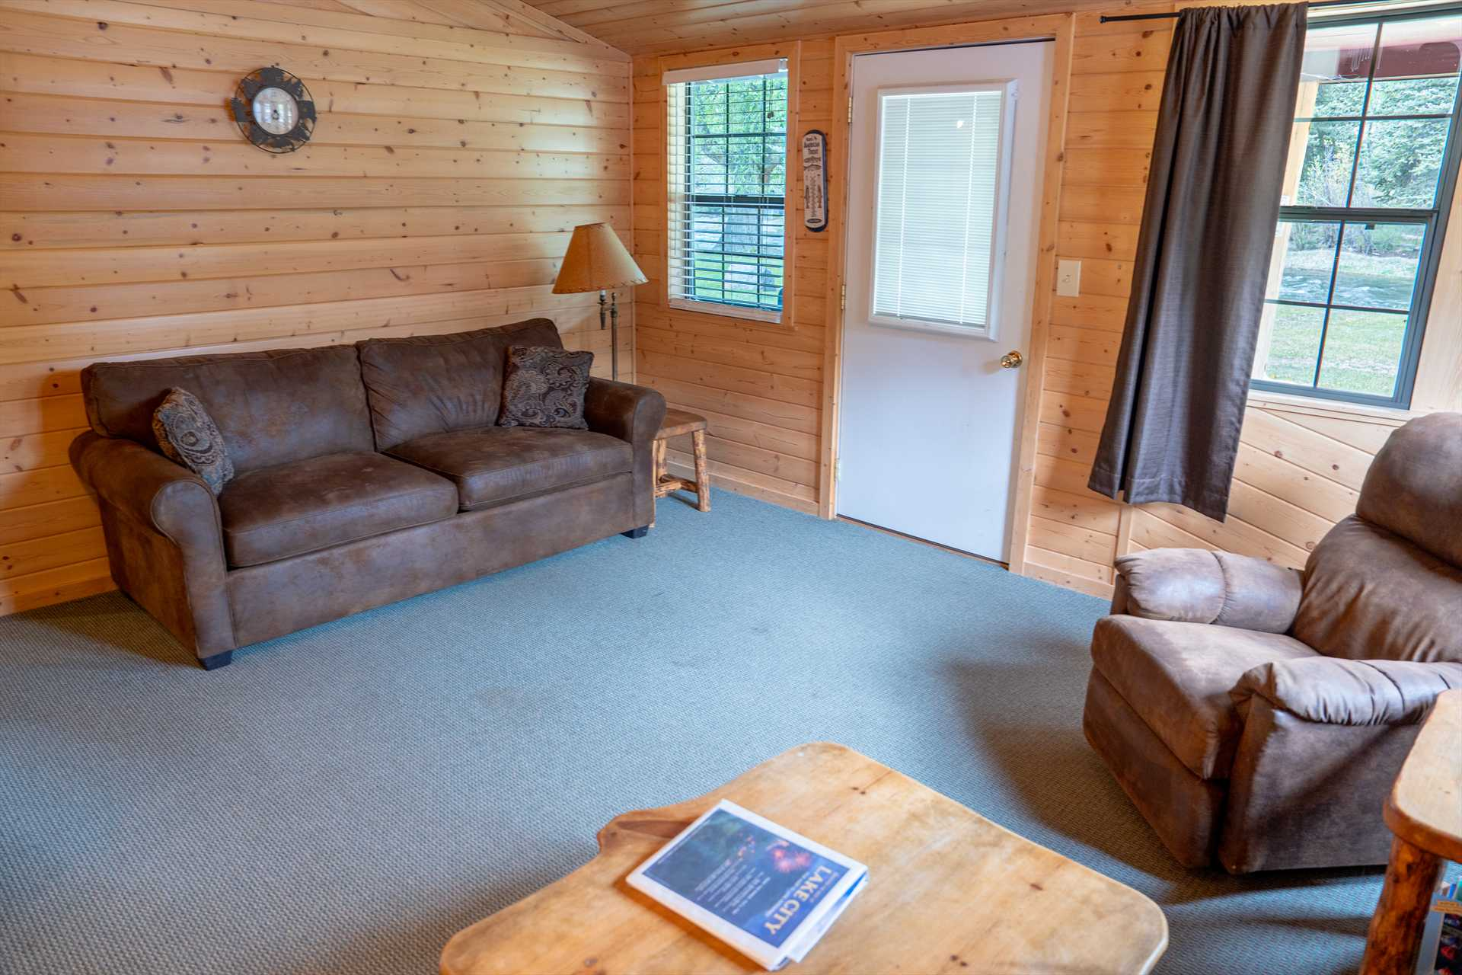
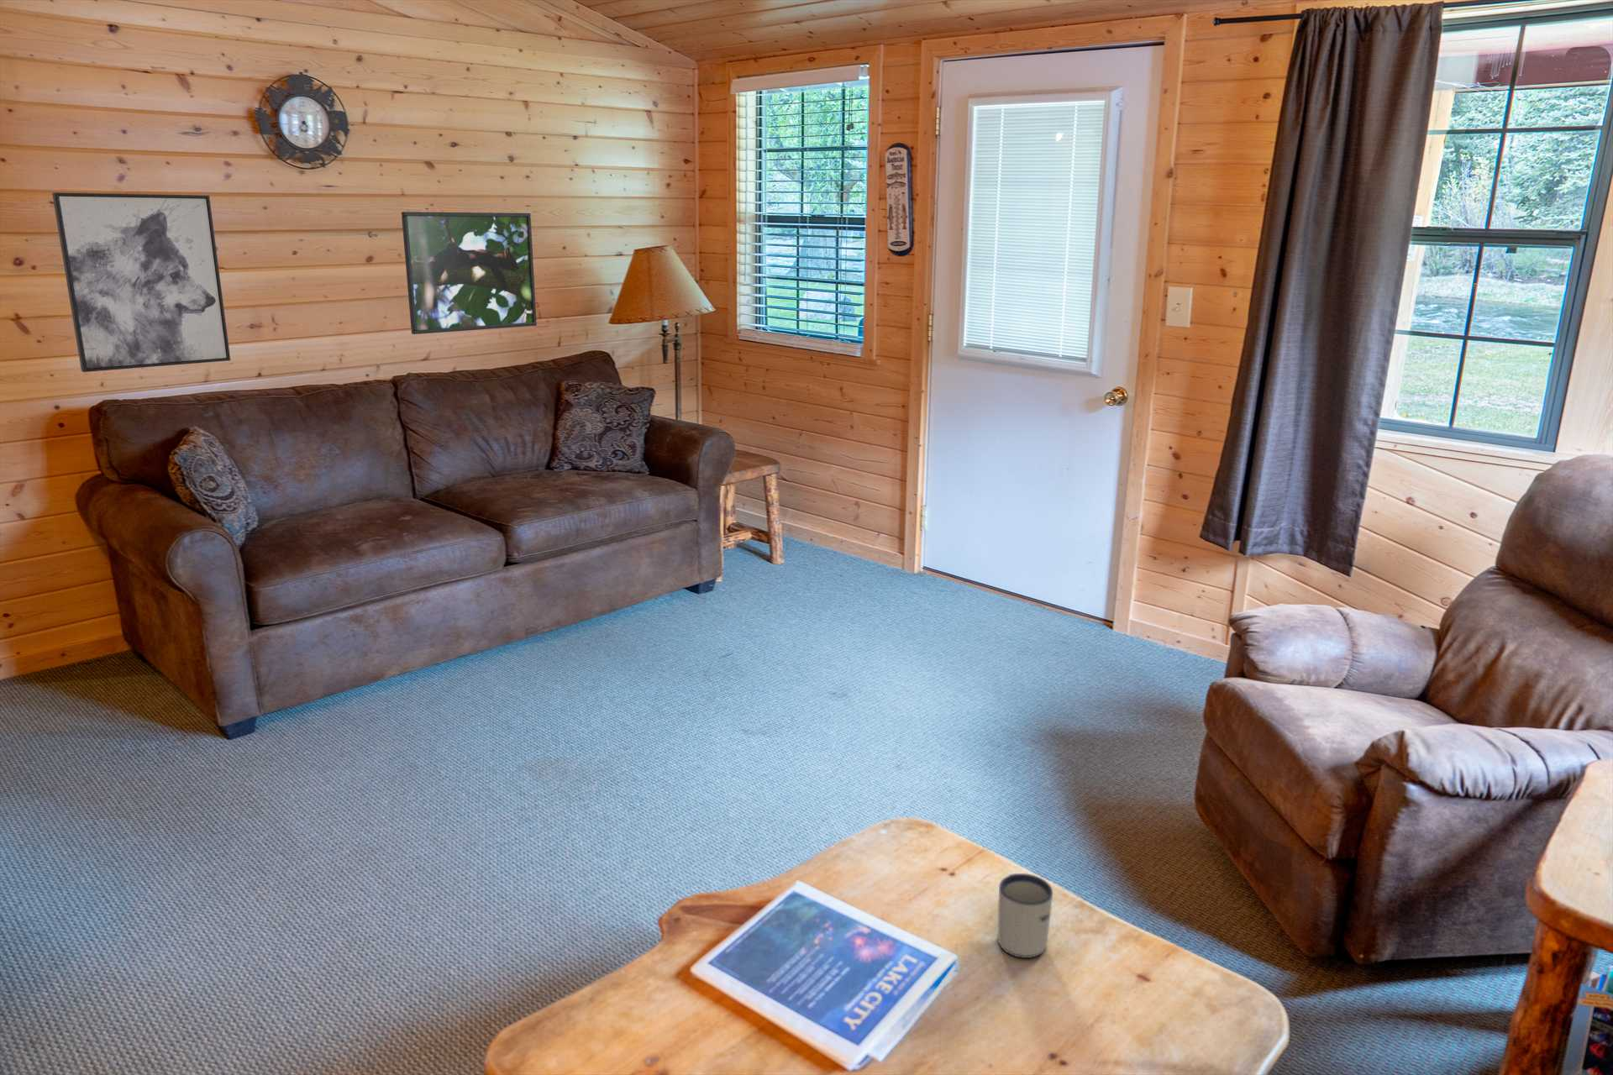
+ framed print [401,211,538,335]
+ mug [997,872,1054,959]
+ wall art [52,192,232,373]
